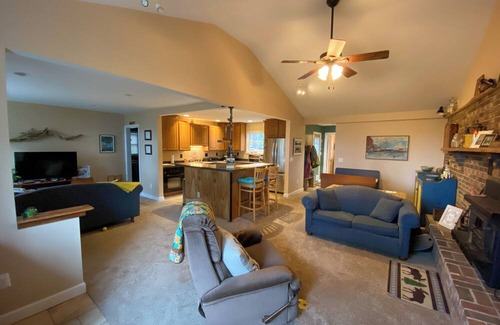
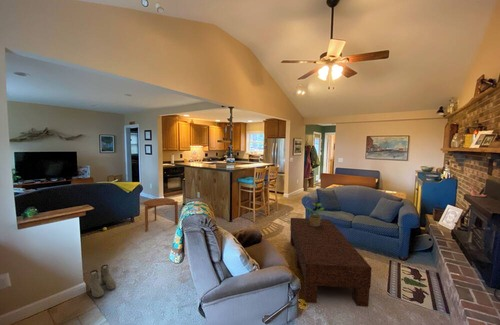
+ side table [142,197,179,232]
+ potted plant [306,202,325,226]
+ boots [87,264,117,298]
+ coffee table [289,217,372,308]
